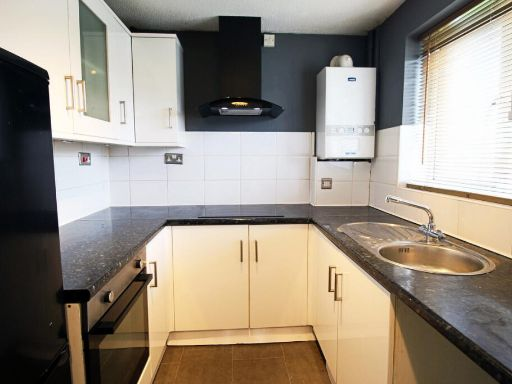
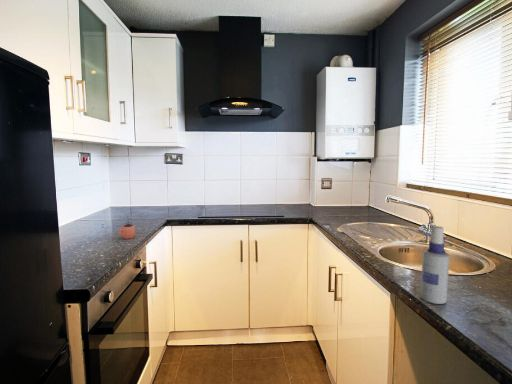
+ spray bottle [420,225,450,305]
+ cocoa [117,213,136,240]
